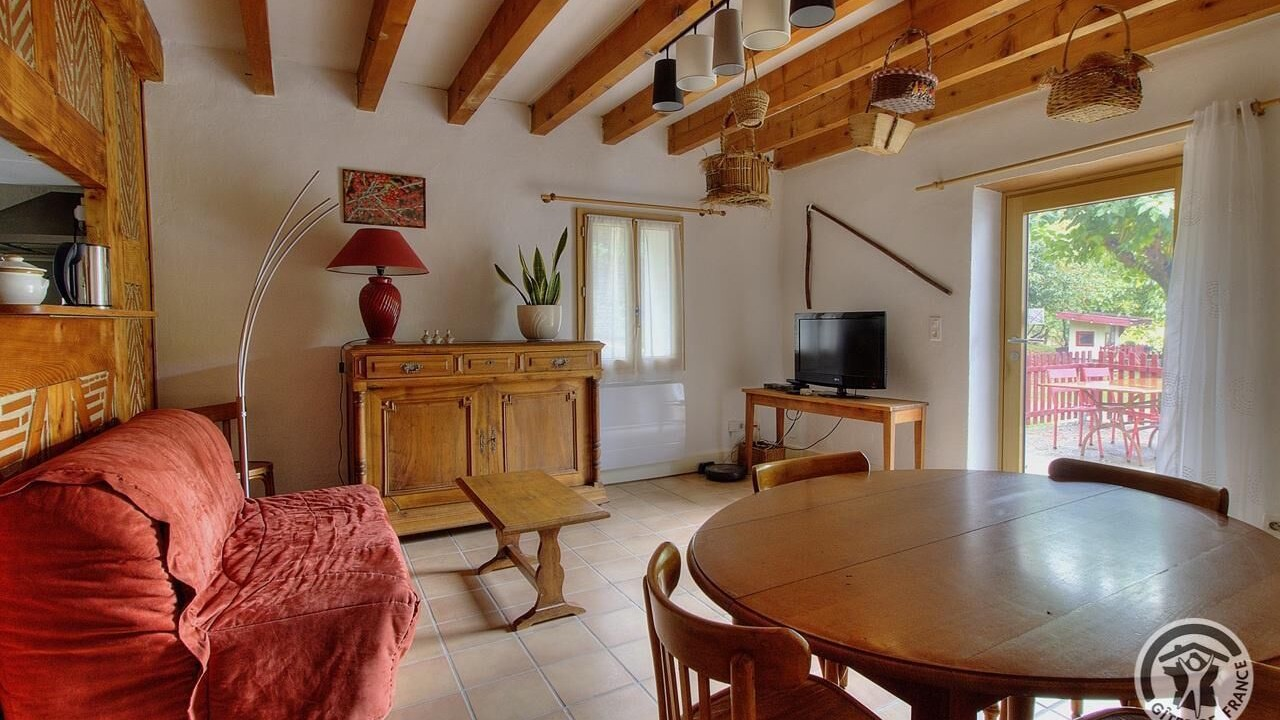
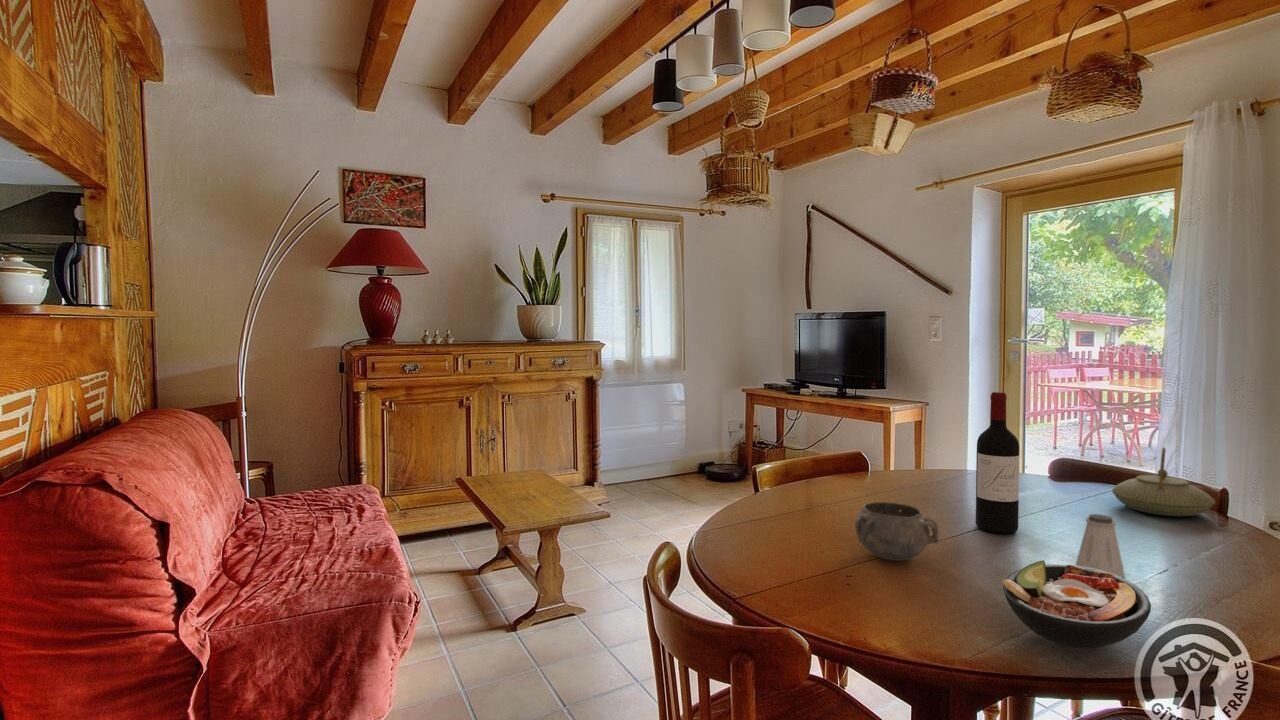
+ teapot [1111,446,1216,517]
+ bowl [1002,559,1152,650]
+ saltshaker [1075,513,1126,578]
+ decorative bowl [854,501,939,562]
+ wine bottle [975,391,1020,534]
